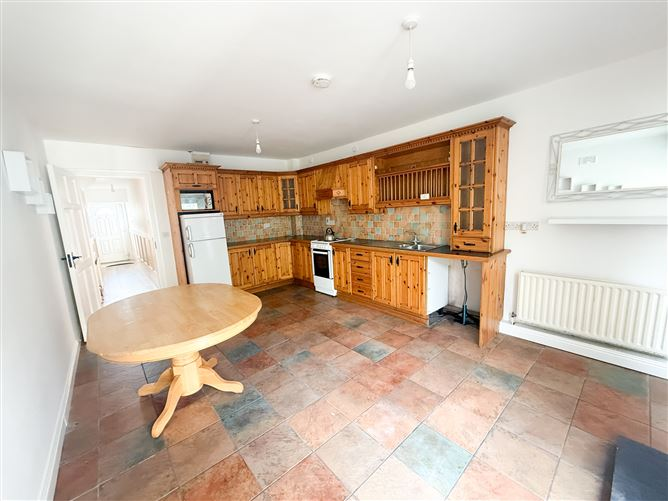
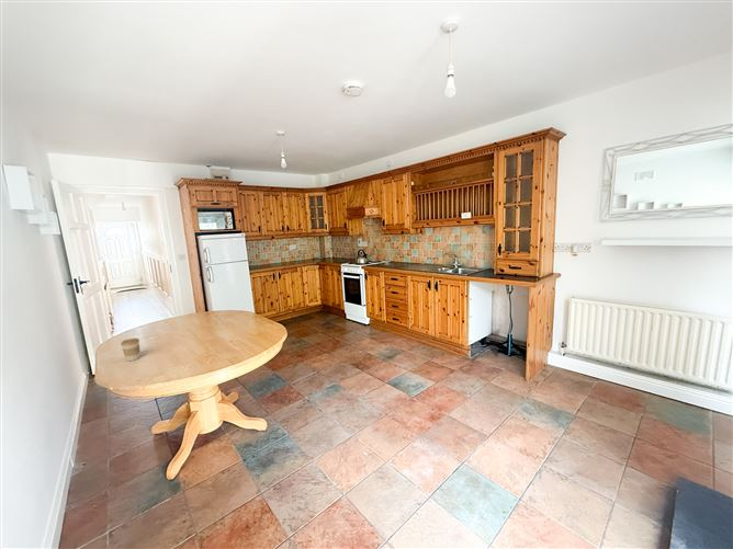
+ coffee cup [120,338,142,362]
